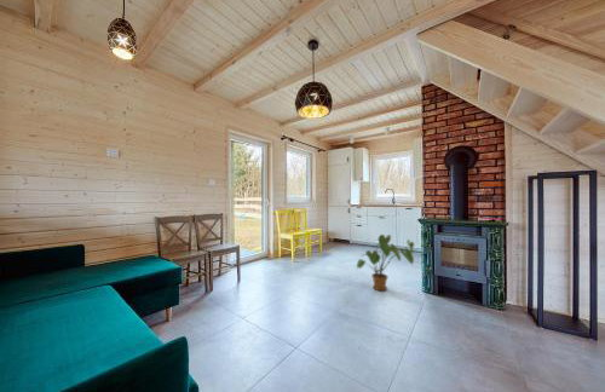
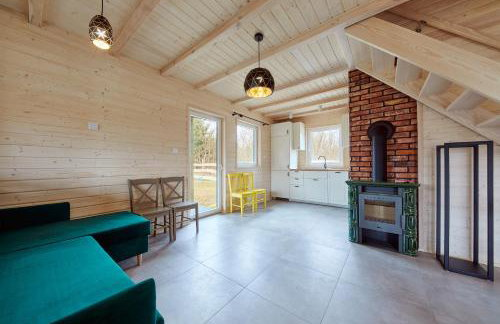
- house plant [356,234,415,292]
